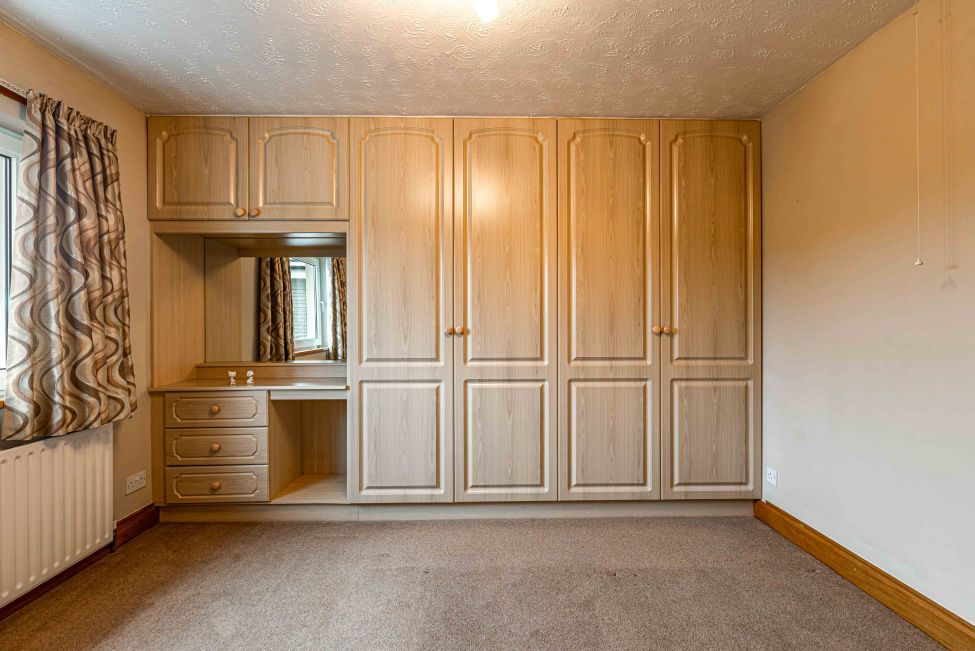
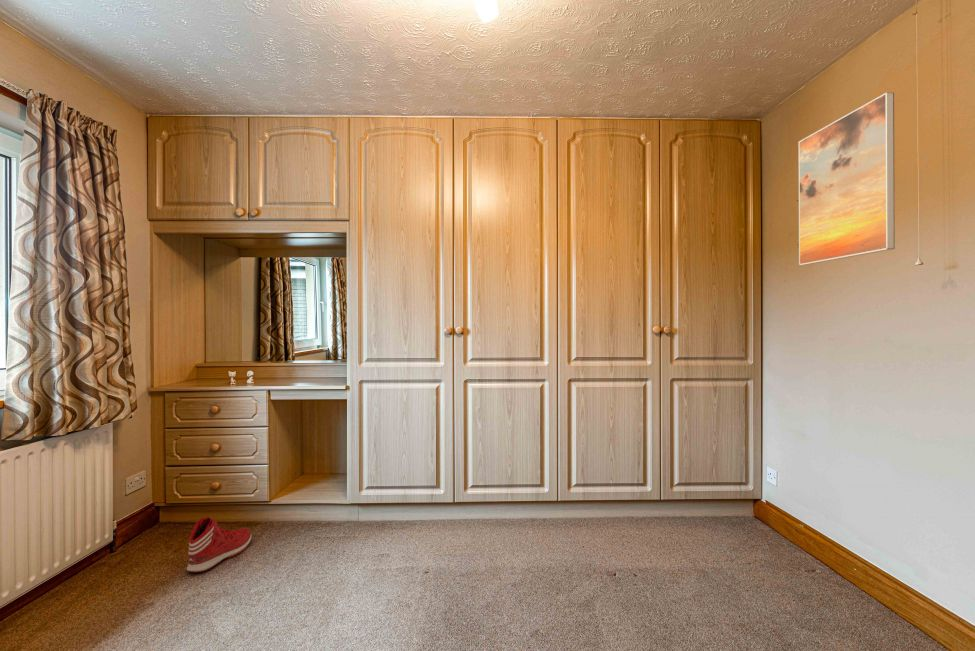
+ sneaker [186,516,253,573]
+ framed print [798,91,896,266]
